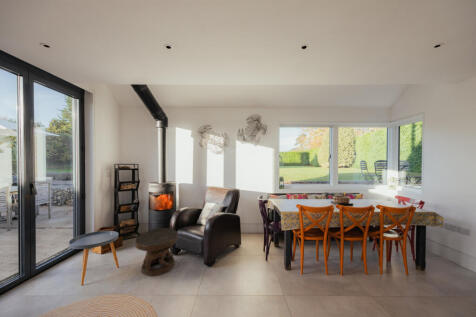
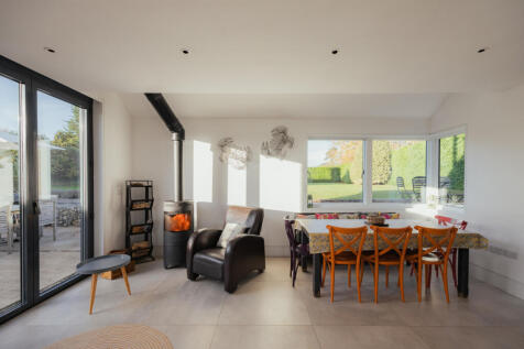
- side table [134,227,179,277]
